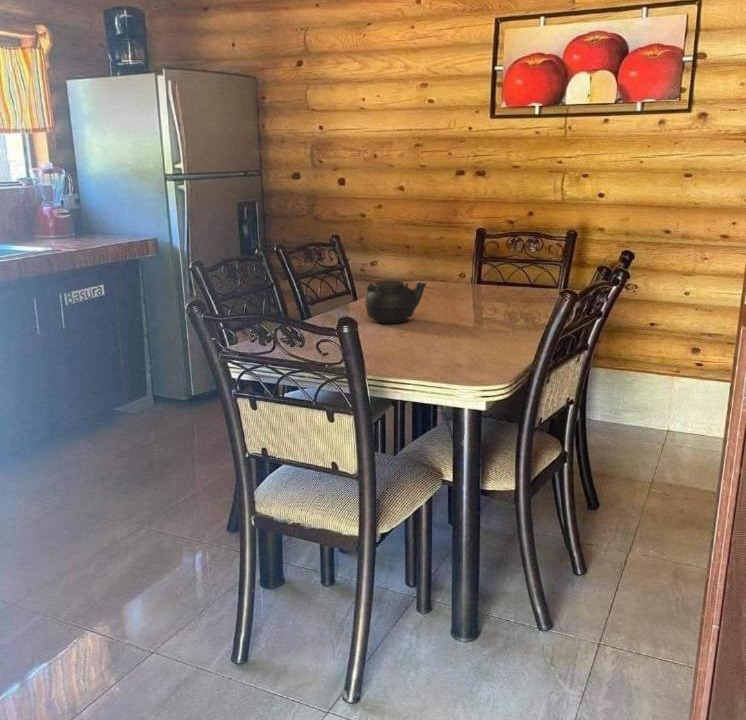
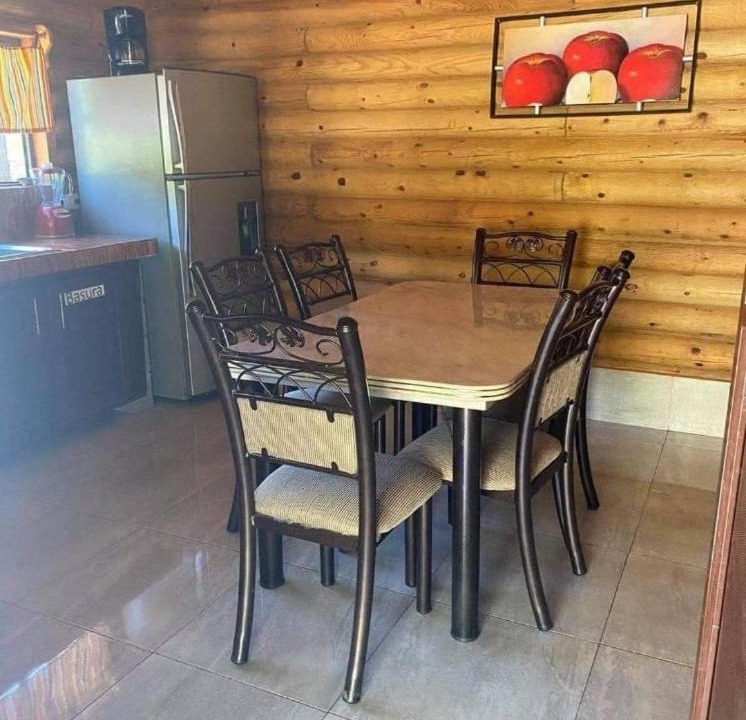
- teapot [364,280,428,324]
